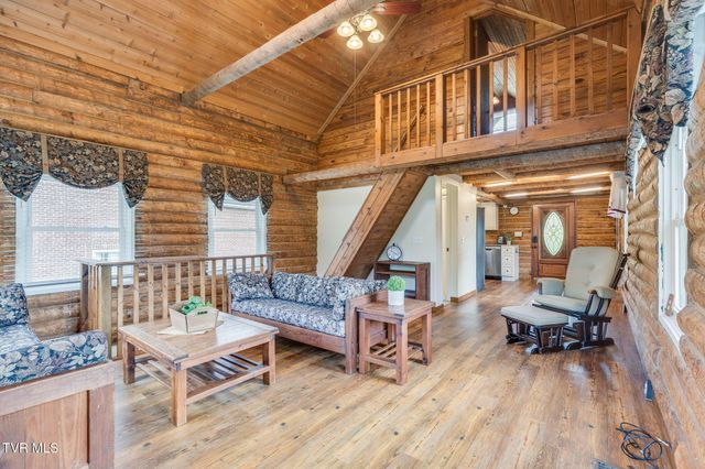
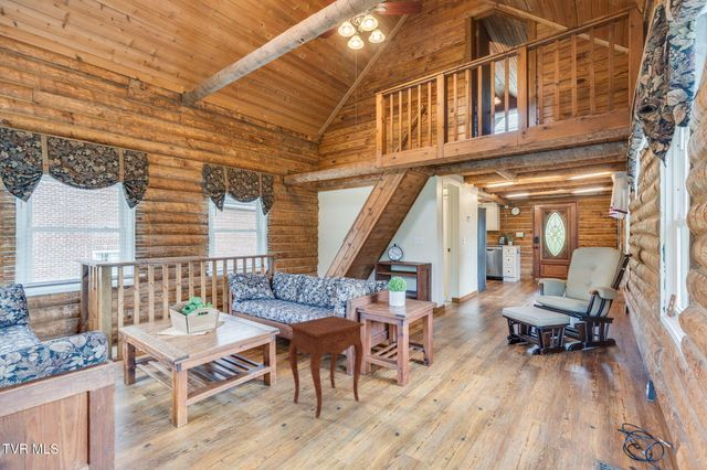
+ side table [287,314,366,419]
